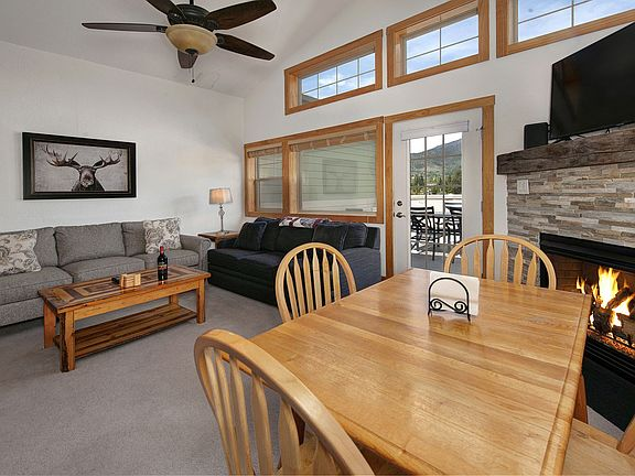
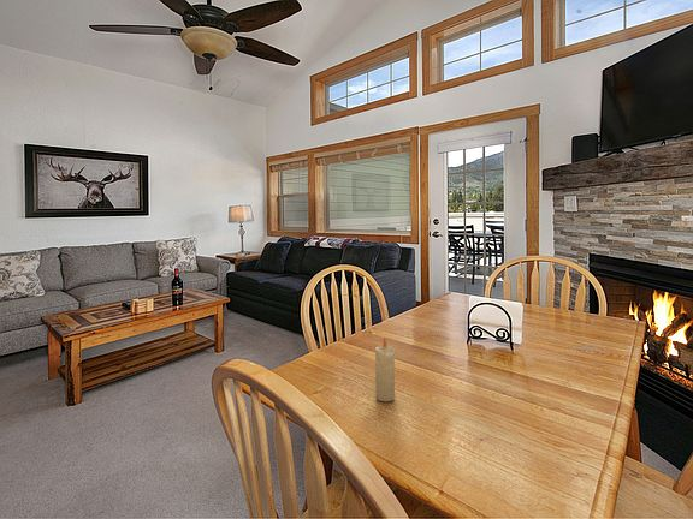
+ candle [374,336,396,402]
